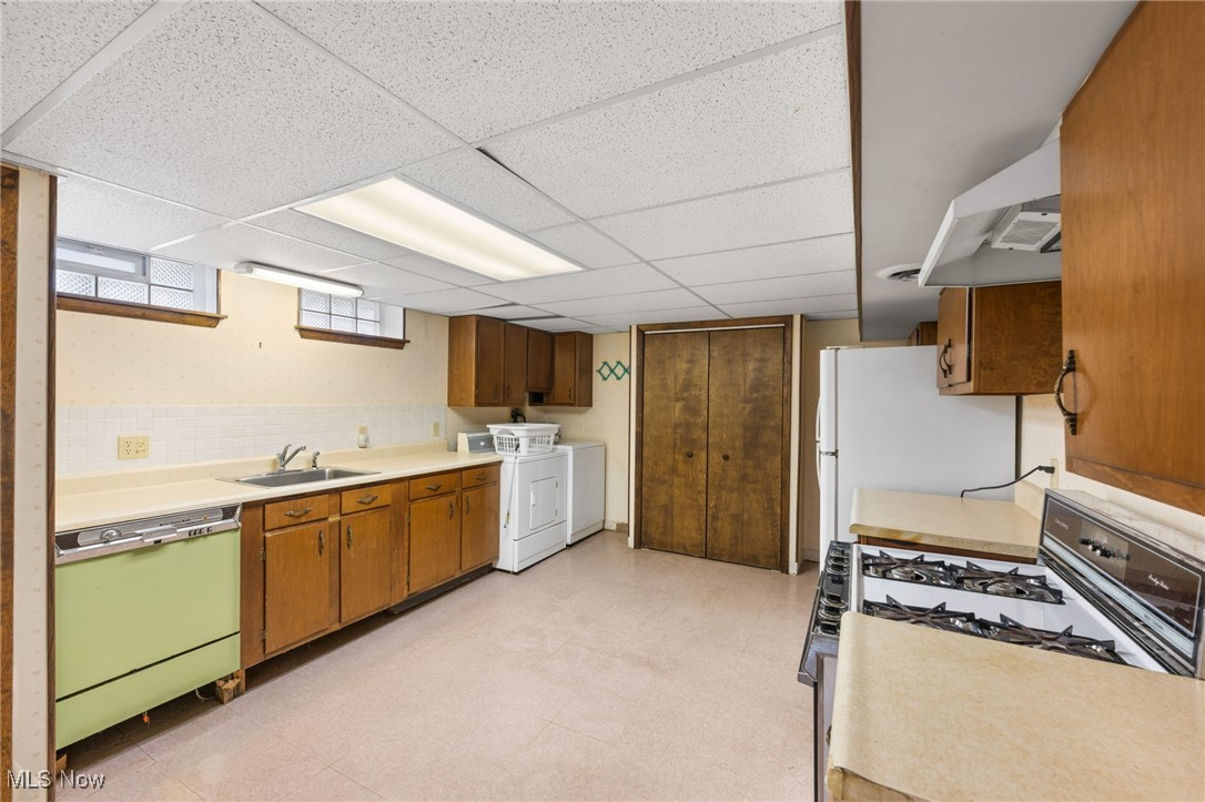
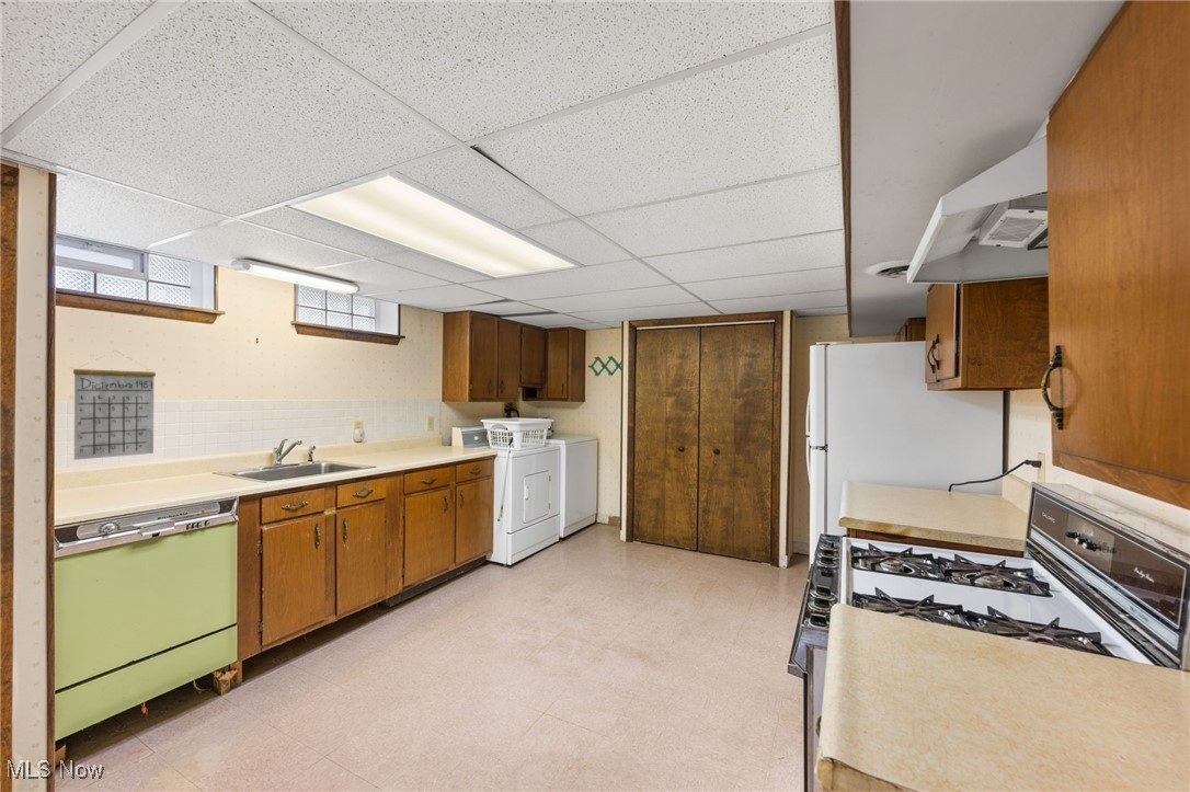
+ calendar [72,349,157,461]
